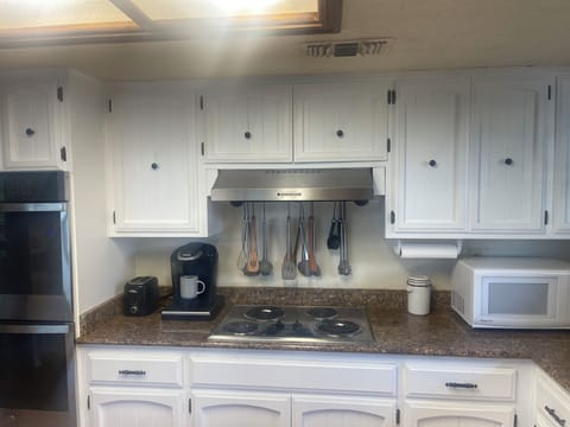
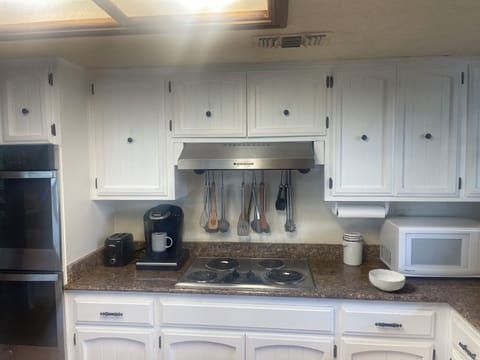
+ cereal bowl [368,268,406,292]
